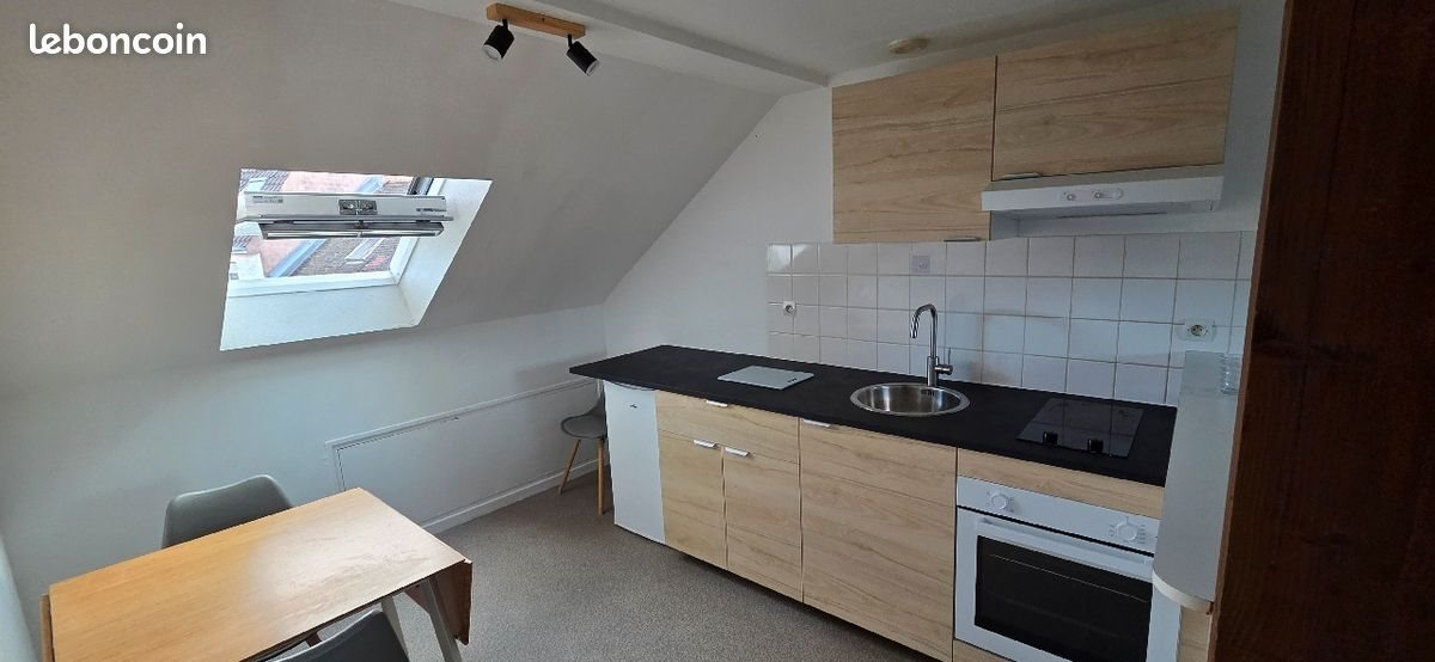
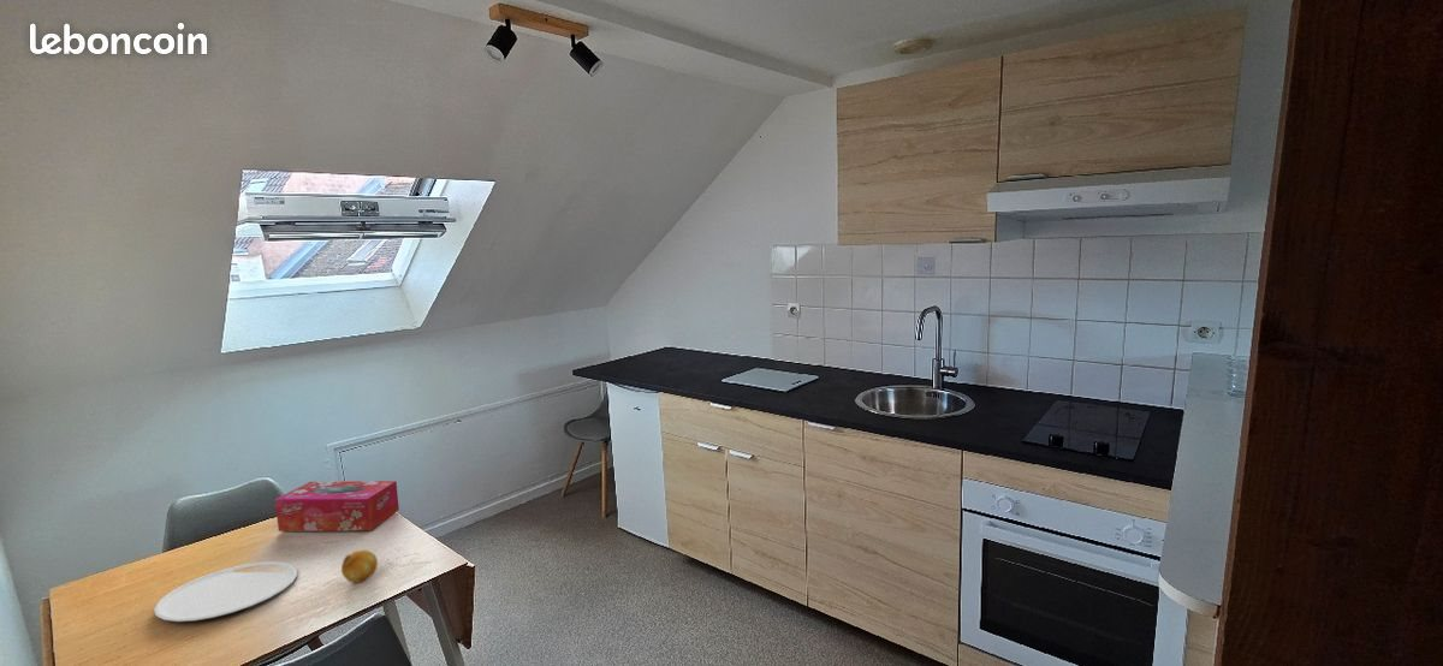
+ tissue box [274,480,400,533]
+ plate [153,560,298,623]
+ fruit [340,548,379,584]
